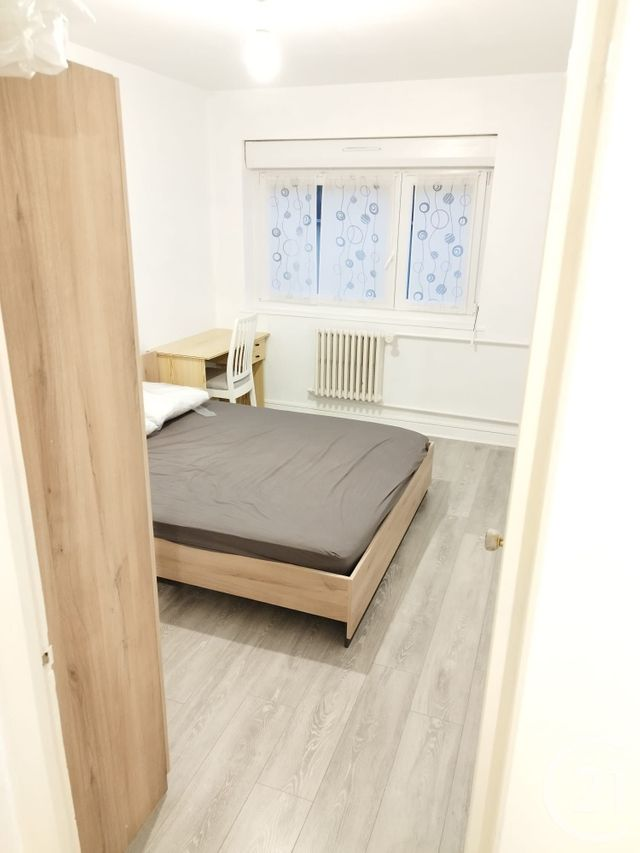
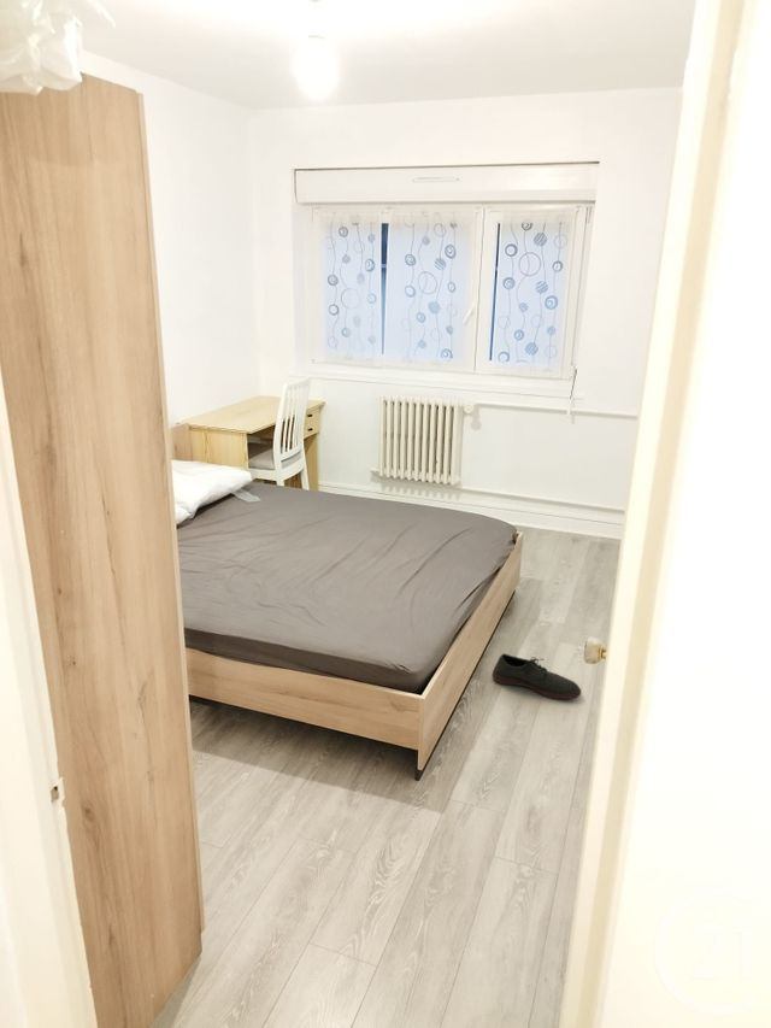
+ shoe [492,652,582,700]
